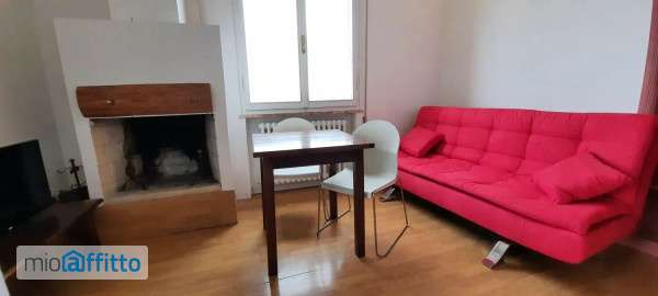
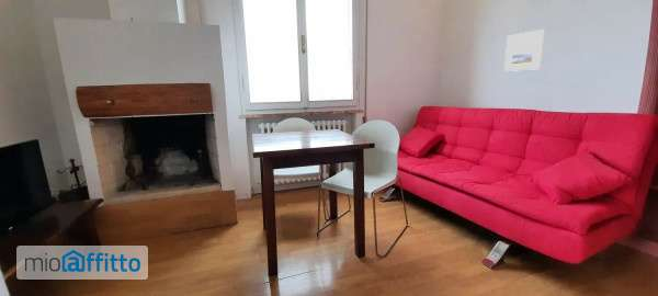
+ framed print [503,29,545,72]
